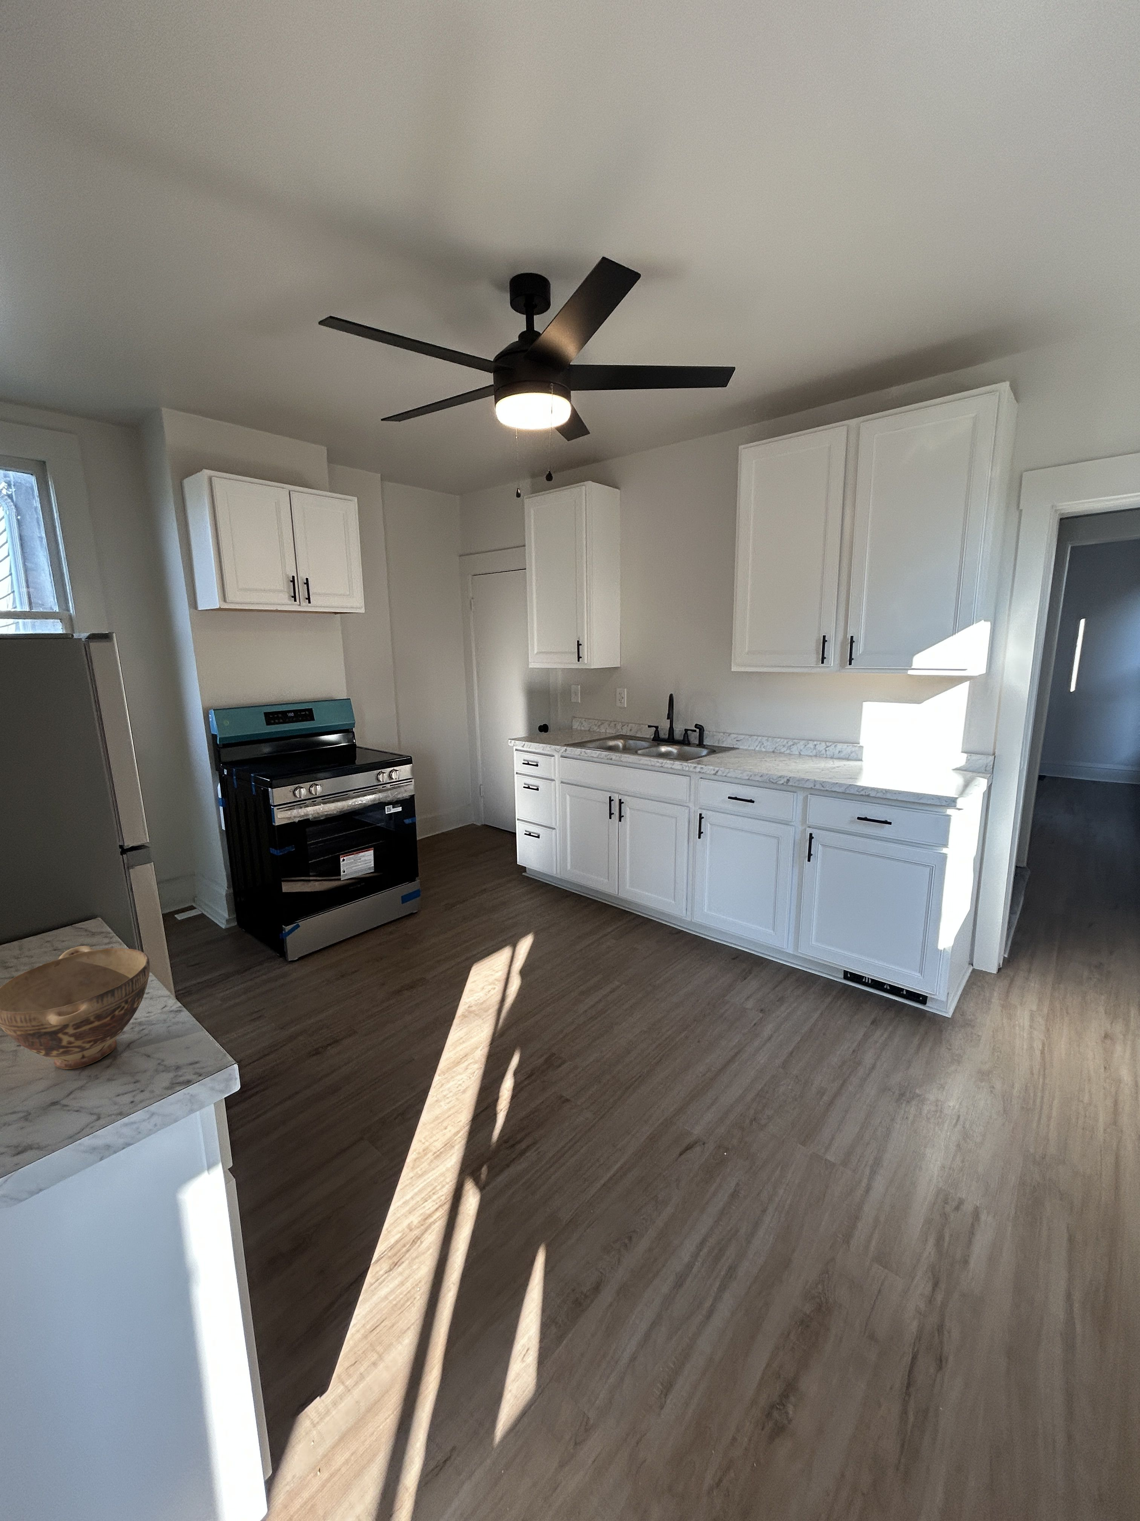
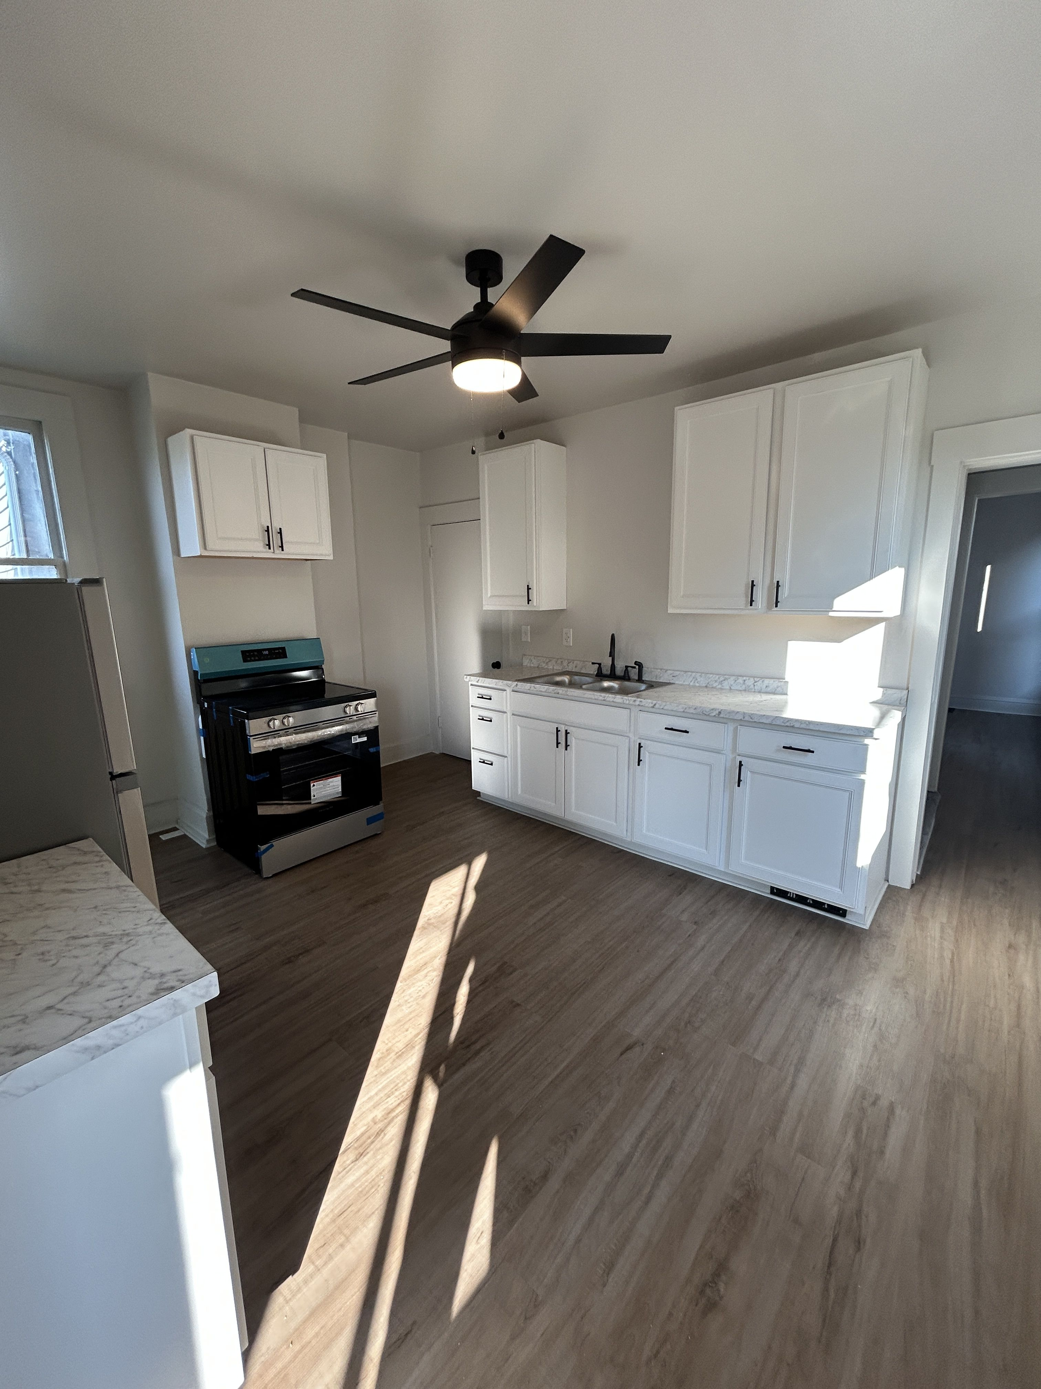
- bowl [0,945,151,1069]
